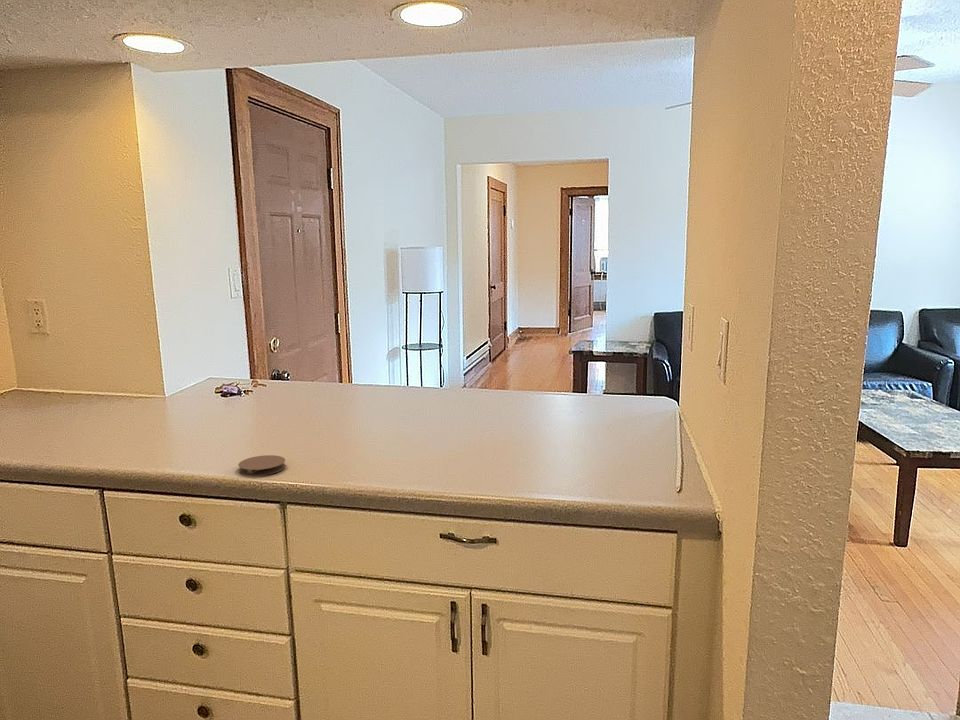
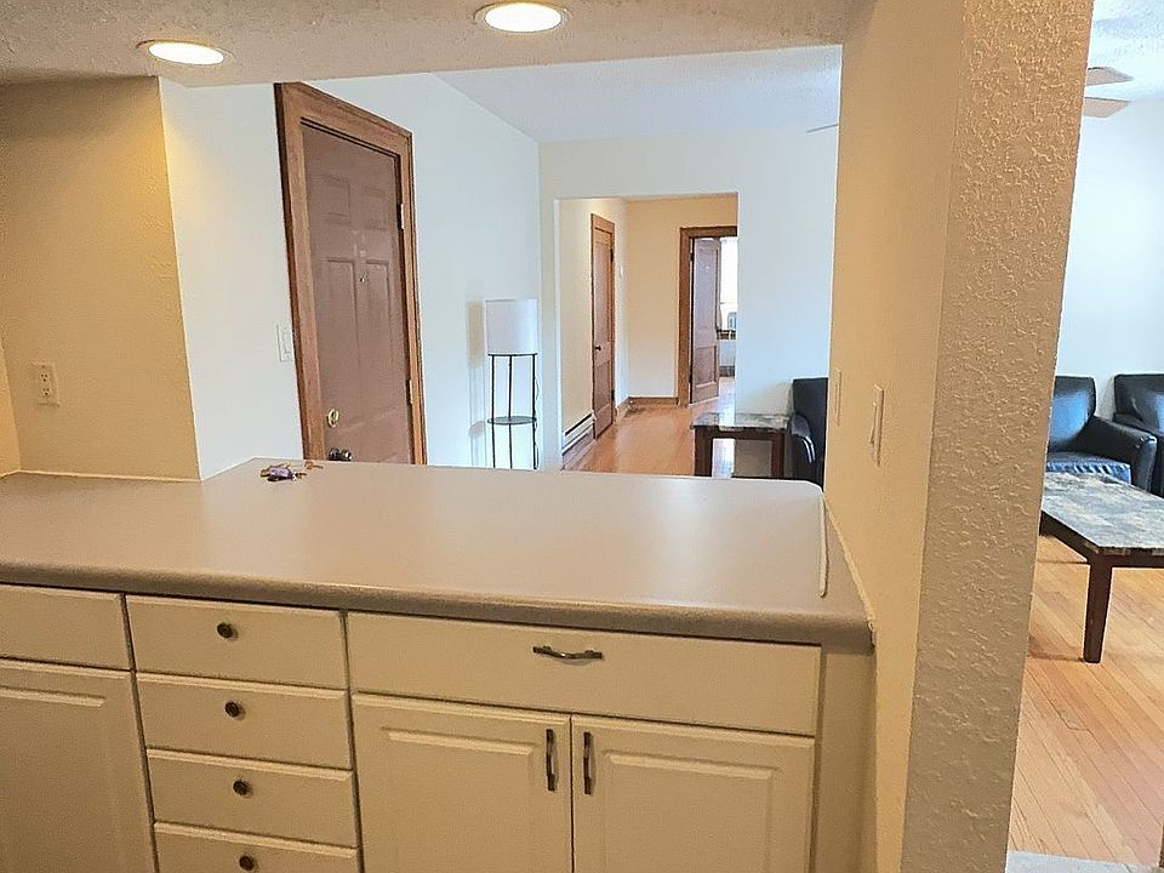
- coaster [237,454,287,477]
